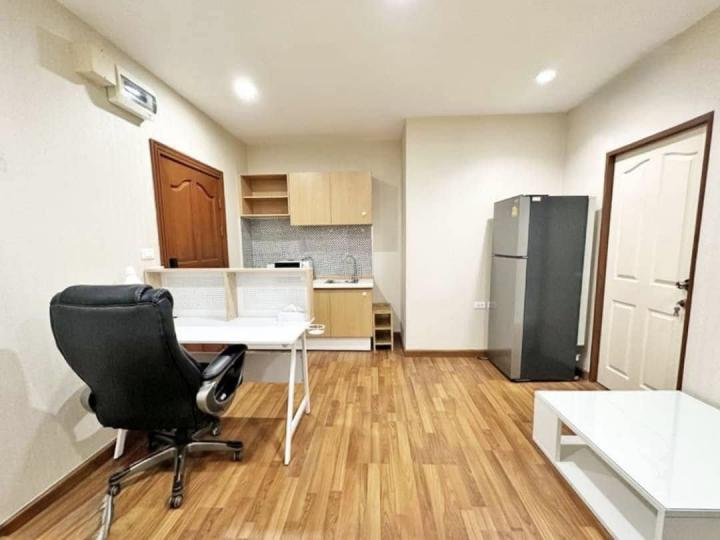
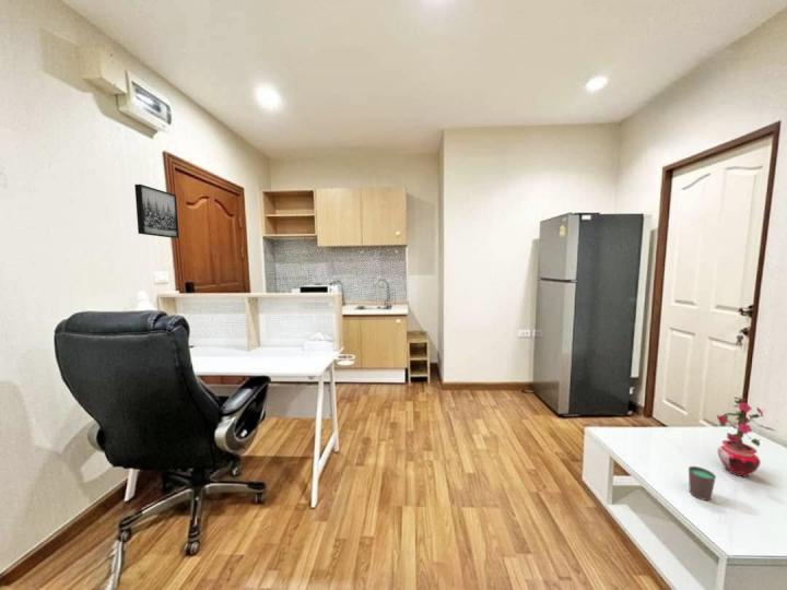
+ potted plant [716,394,777,477]
+ wall art [133,184,179,239]
+ cup [688,465,717,502]
